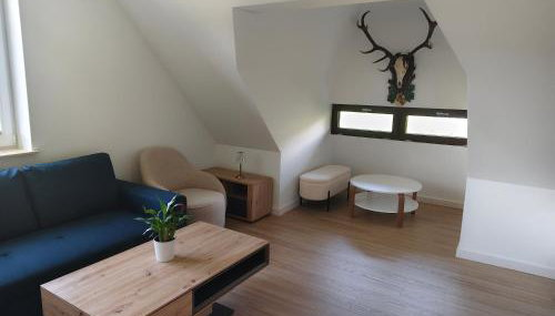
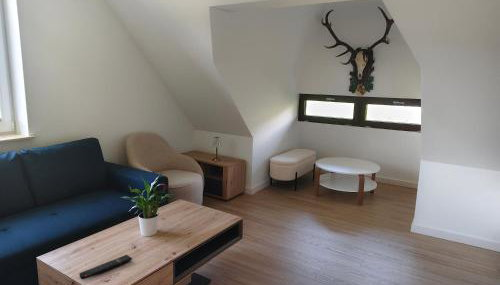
+ remote control [78,254,133,280]
